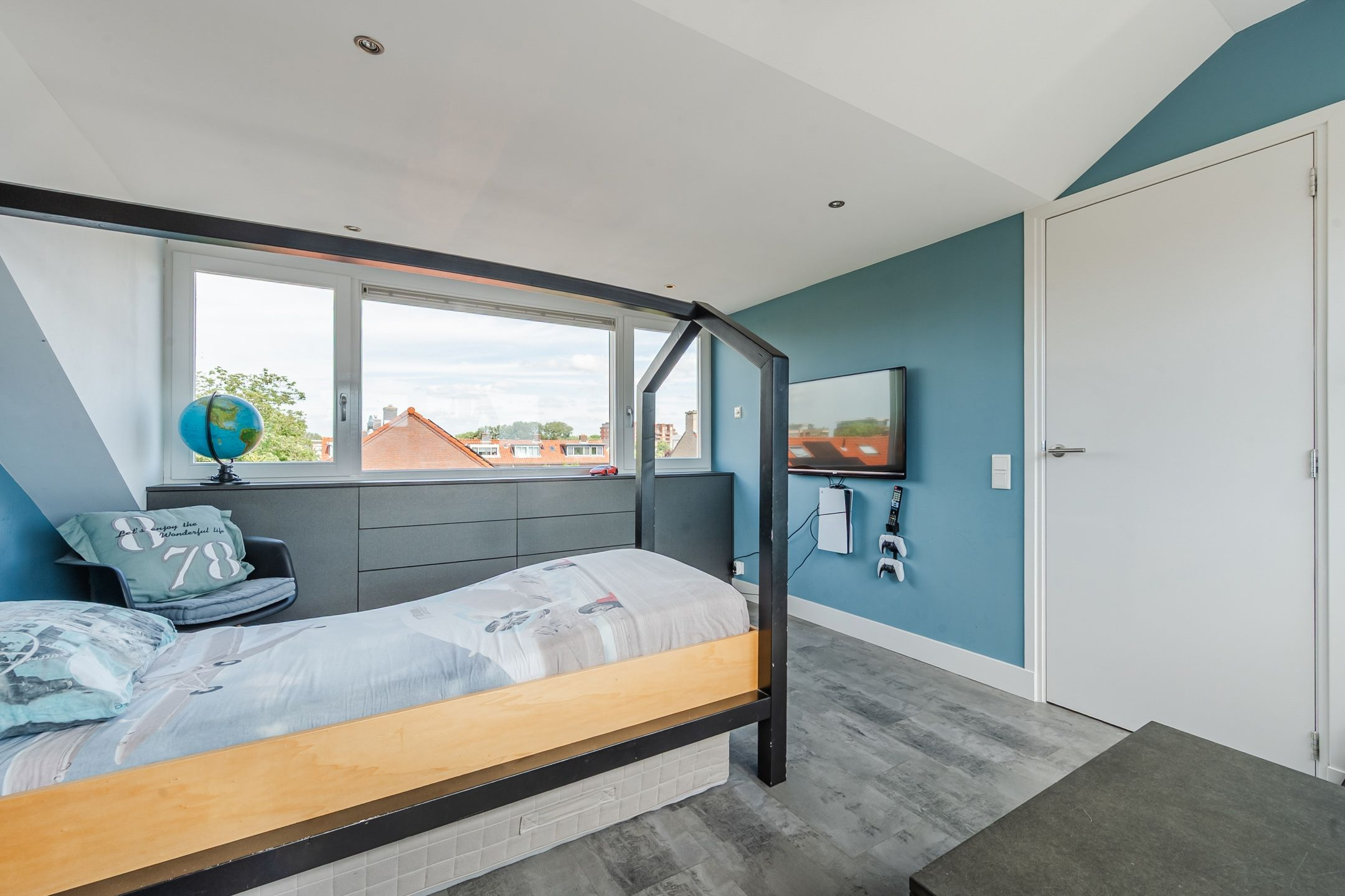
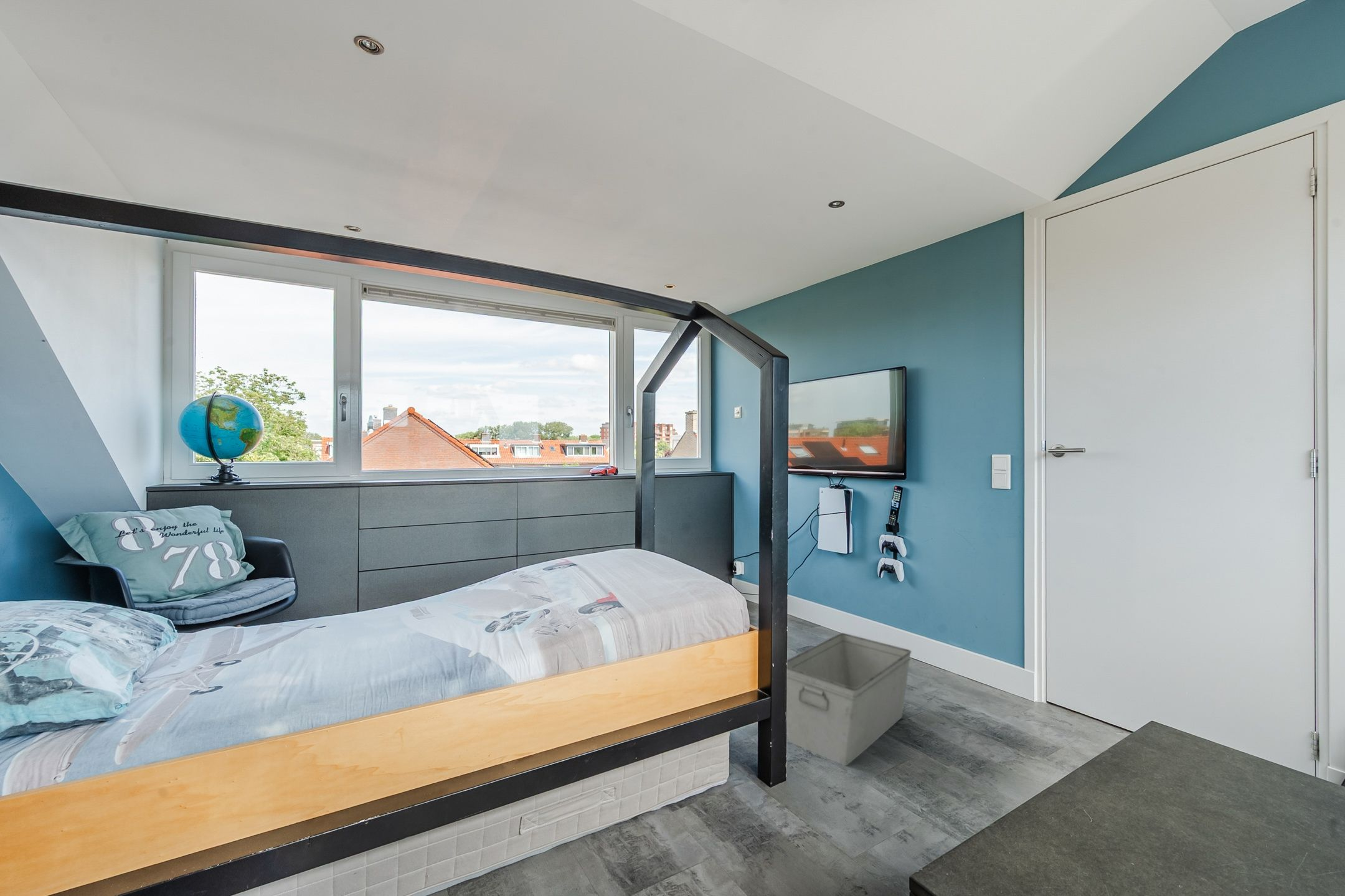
+ storage bin [786,633,912,766]
